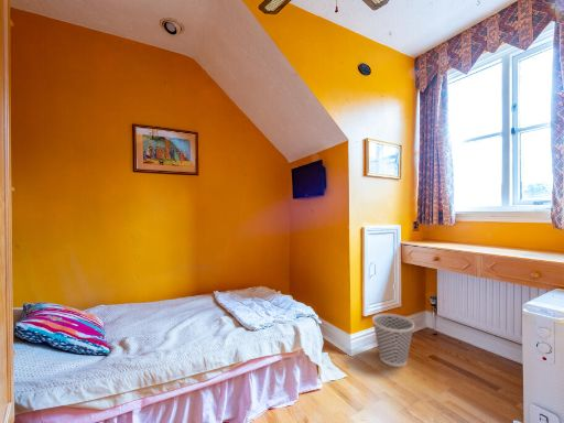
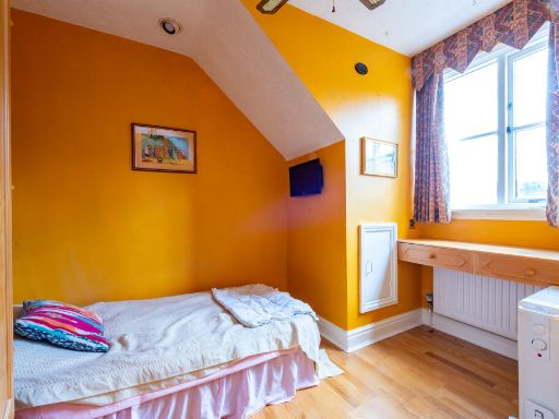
- wastebasket [371,313,415,368]
